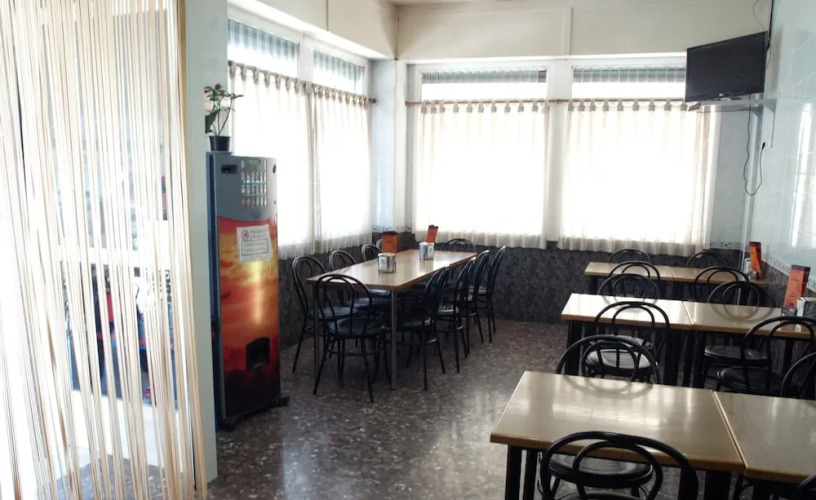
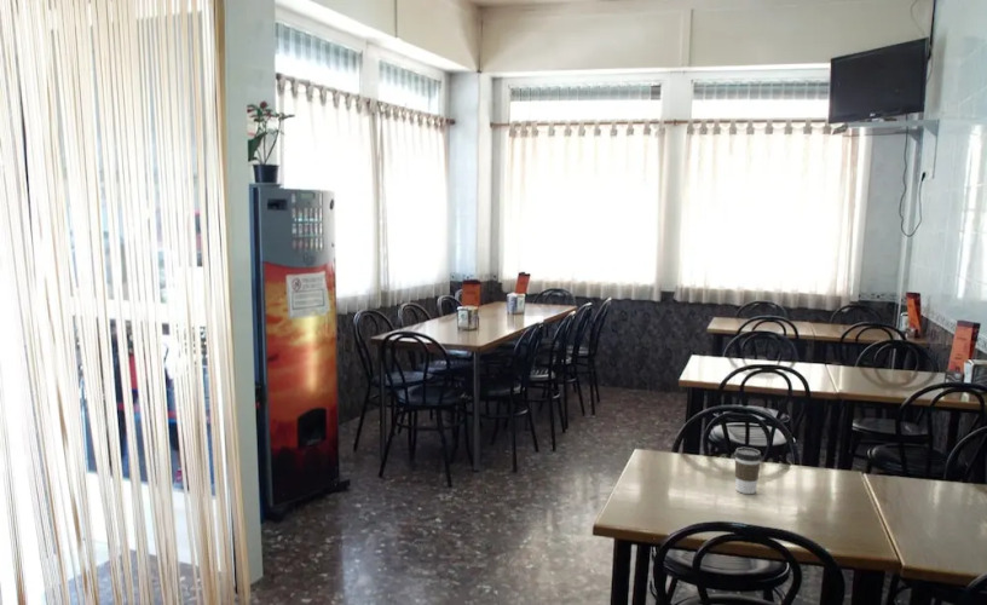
+ coffee cup [733,446,762,495]
